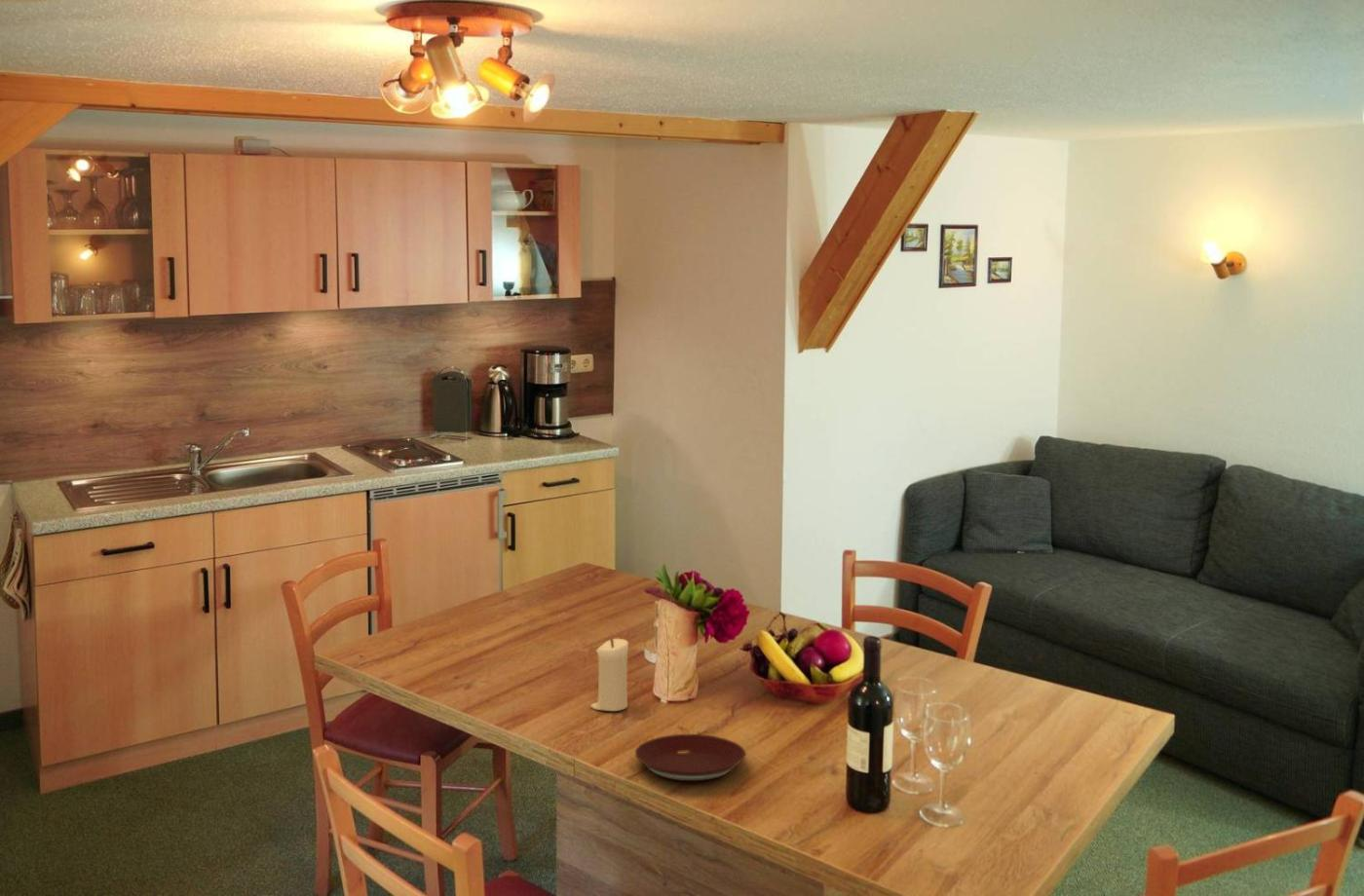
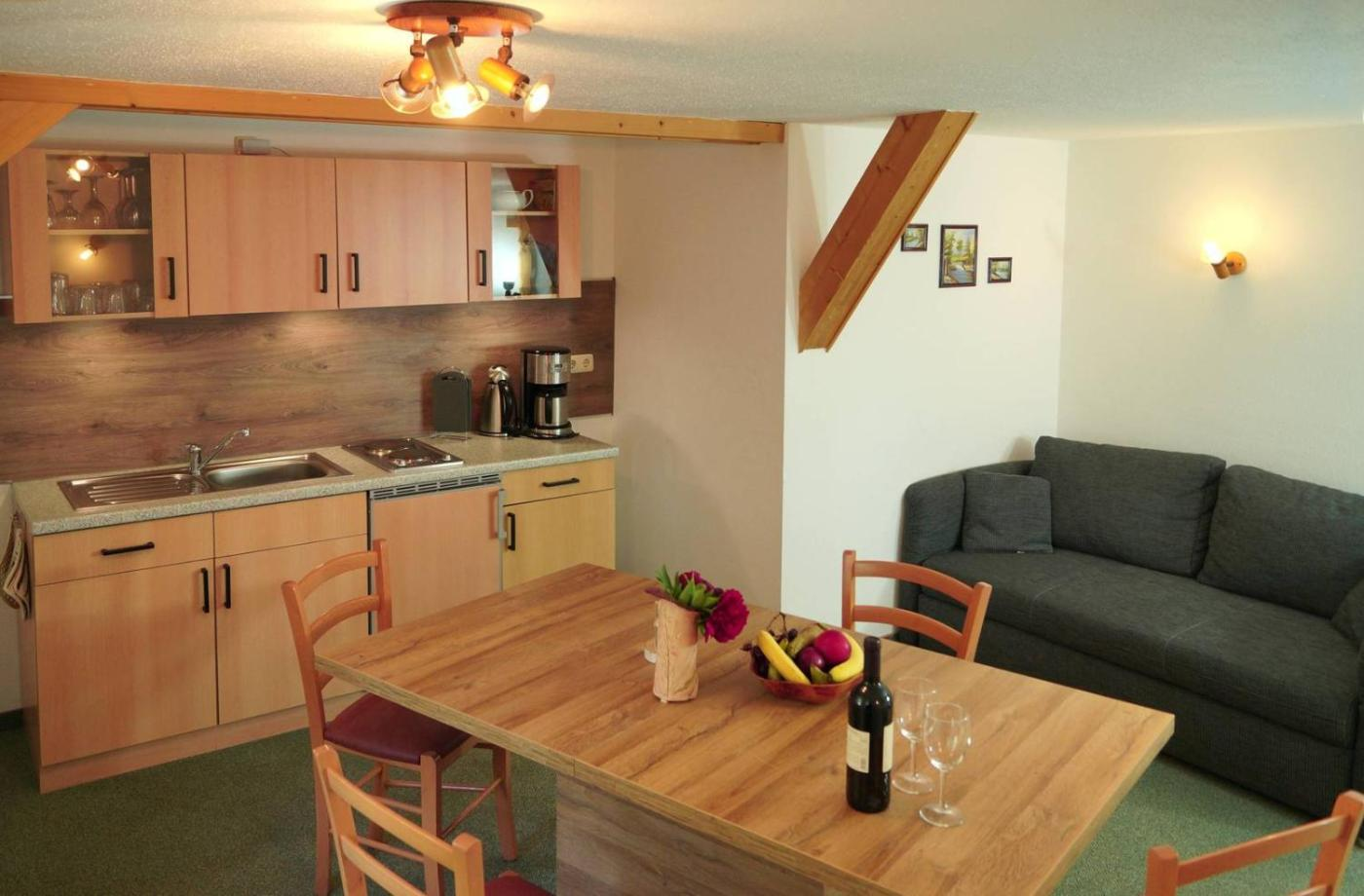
- plate [634,733,746,782]
- candle [589,638,629,712]
